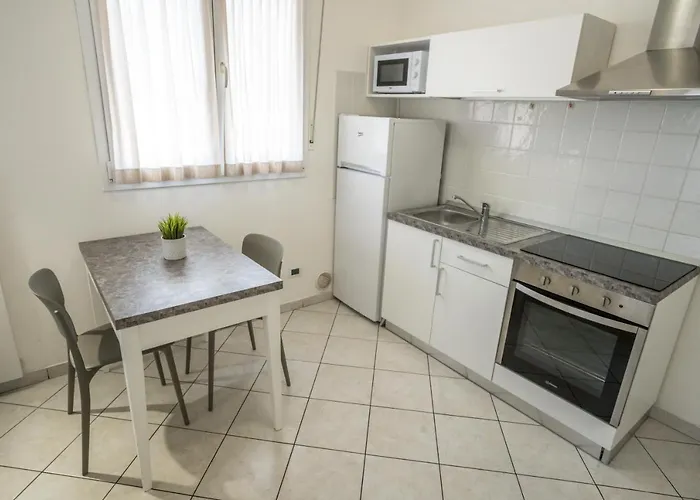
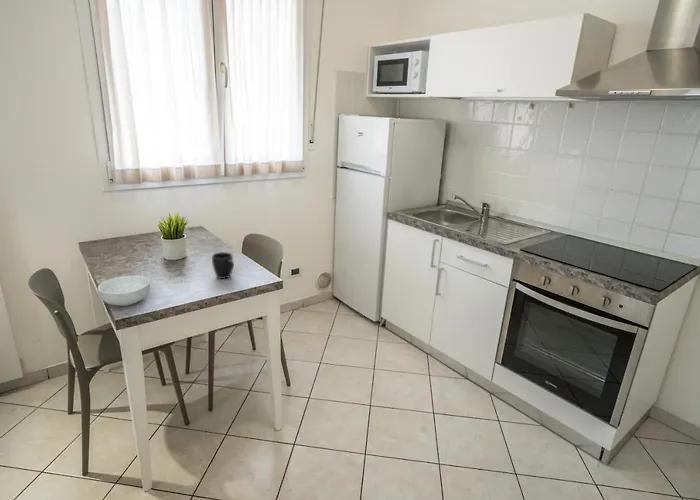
+ cereal bowl [97,275,151,307]
+ mug [211,251,235,280]
